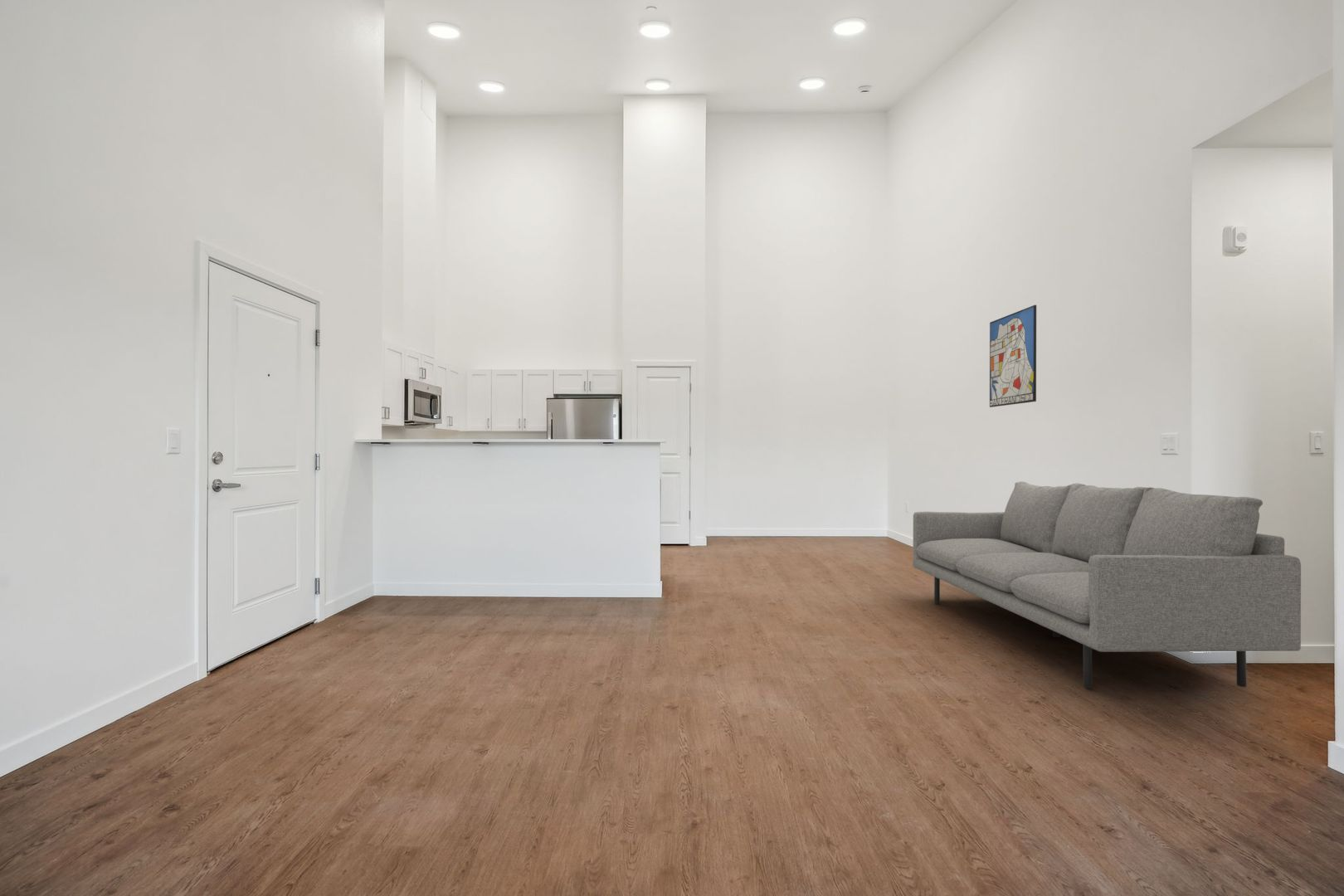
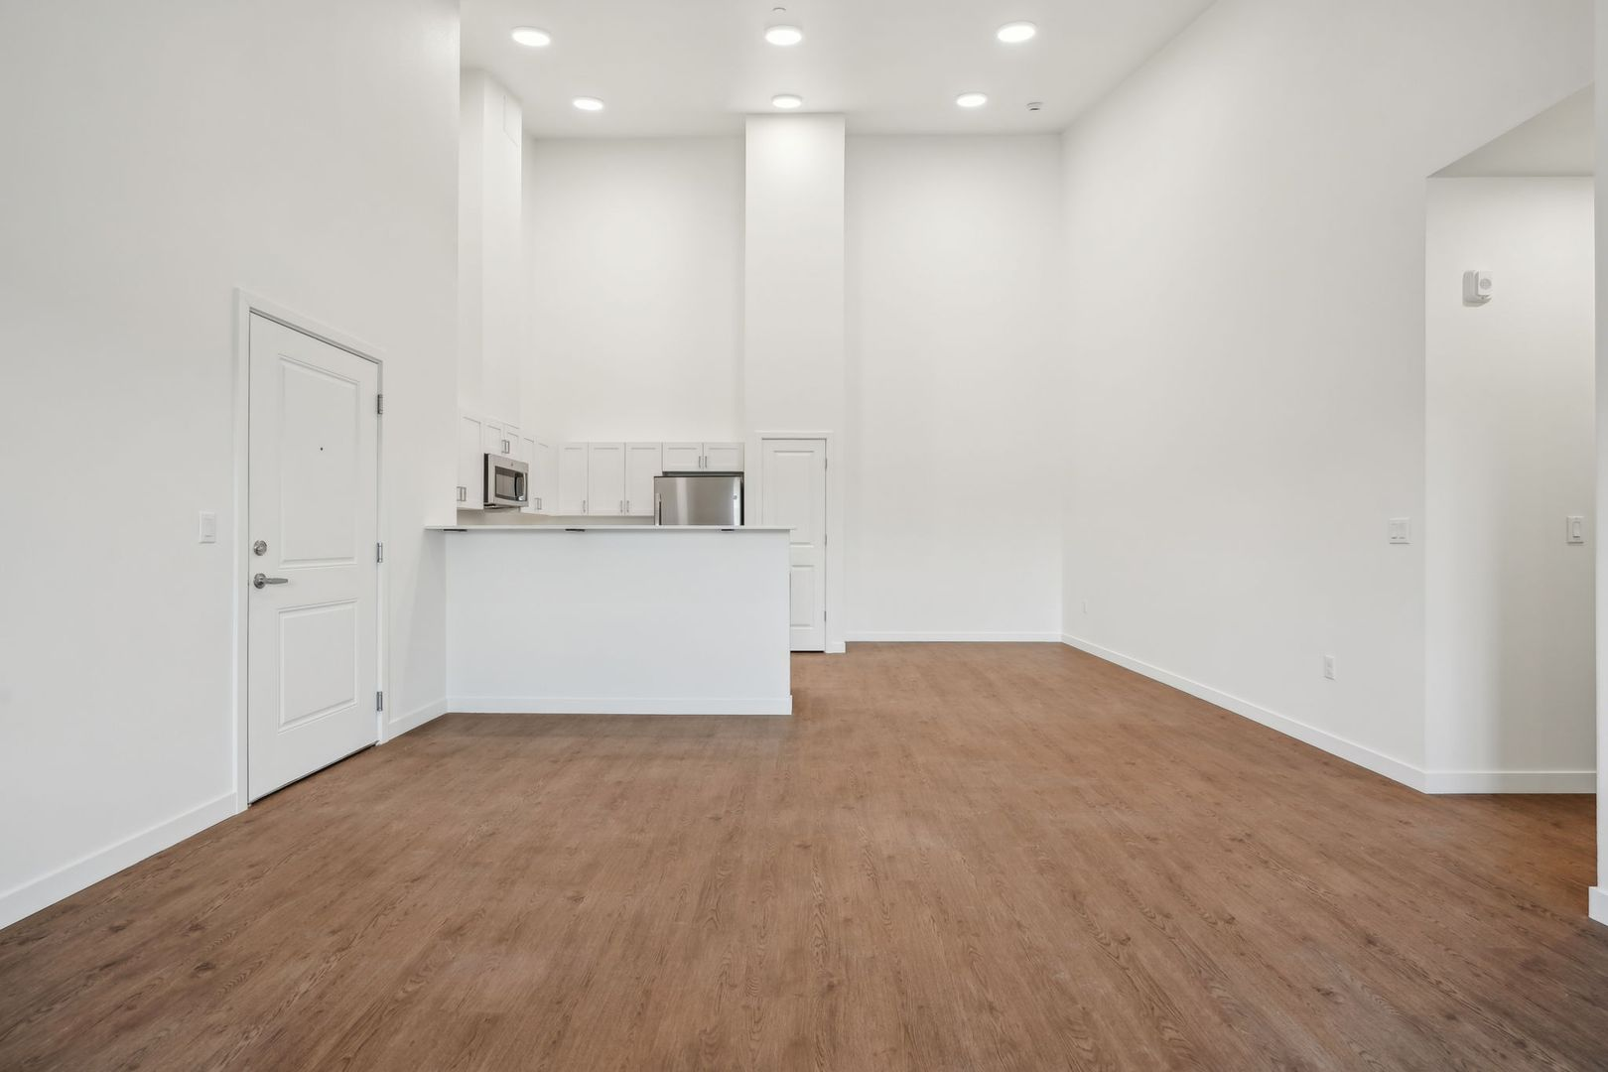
- sofa [912,481,1302,689]
- wall art [989,304,1037,408]
